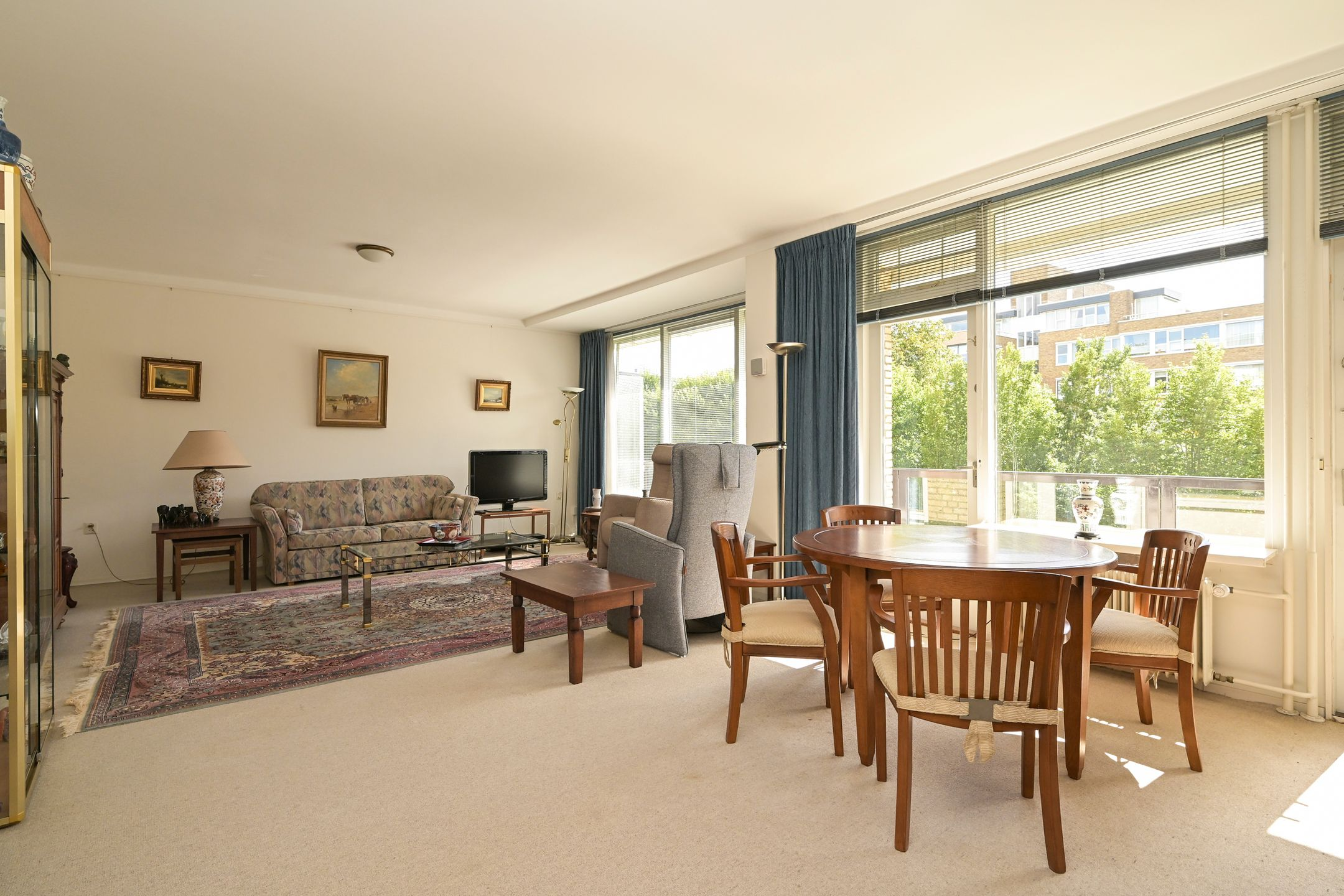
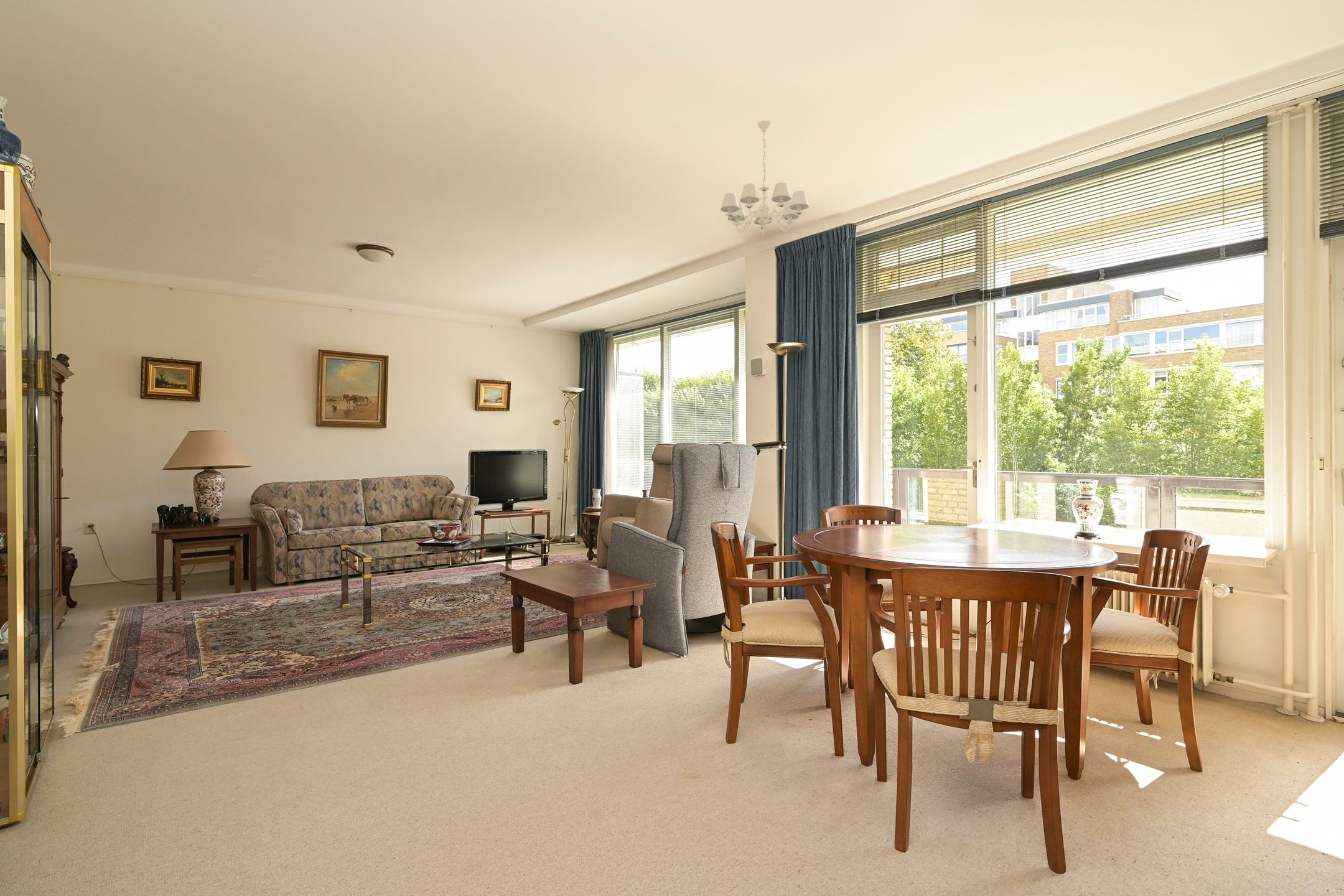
+ chandelier [720,120,810,236]
